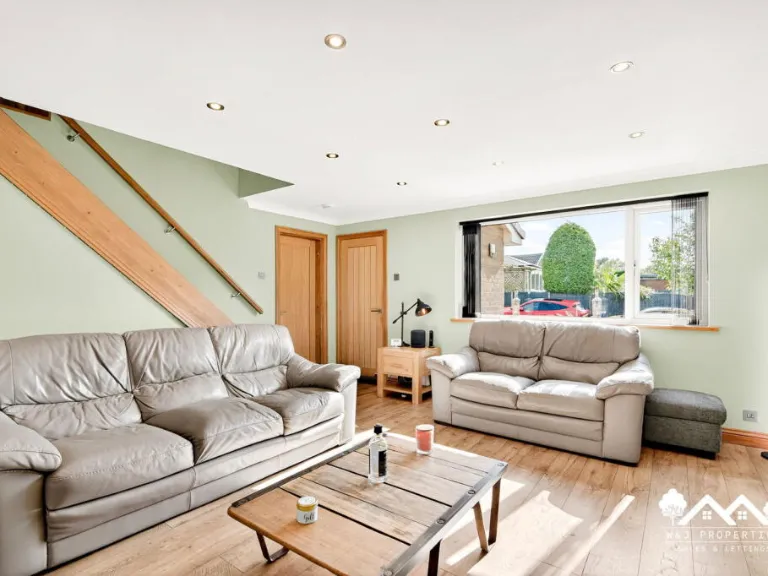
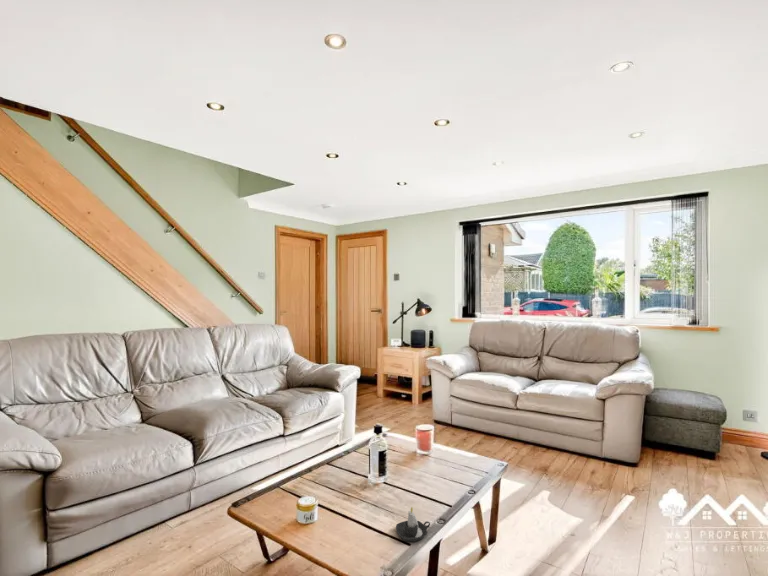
+ candle [395,506,431,542]
